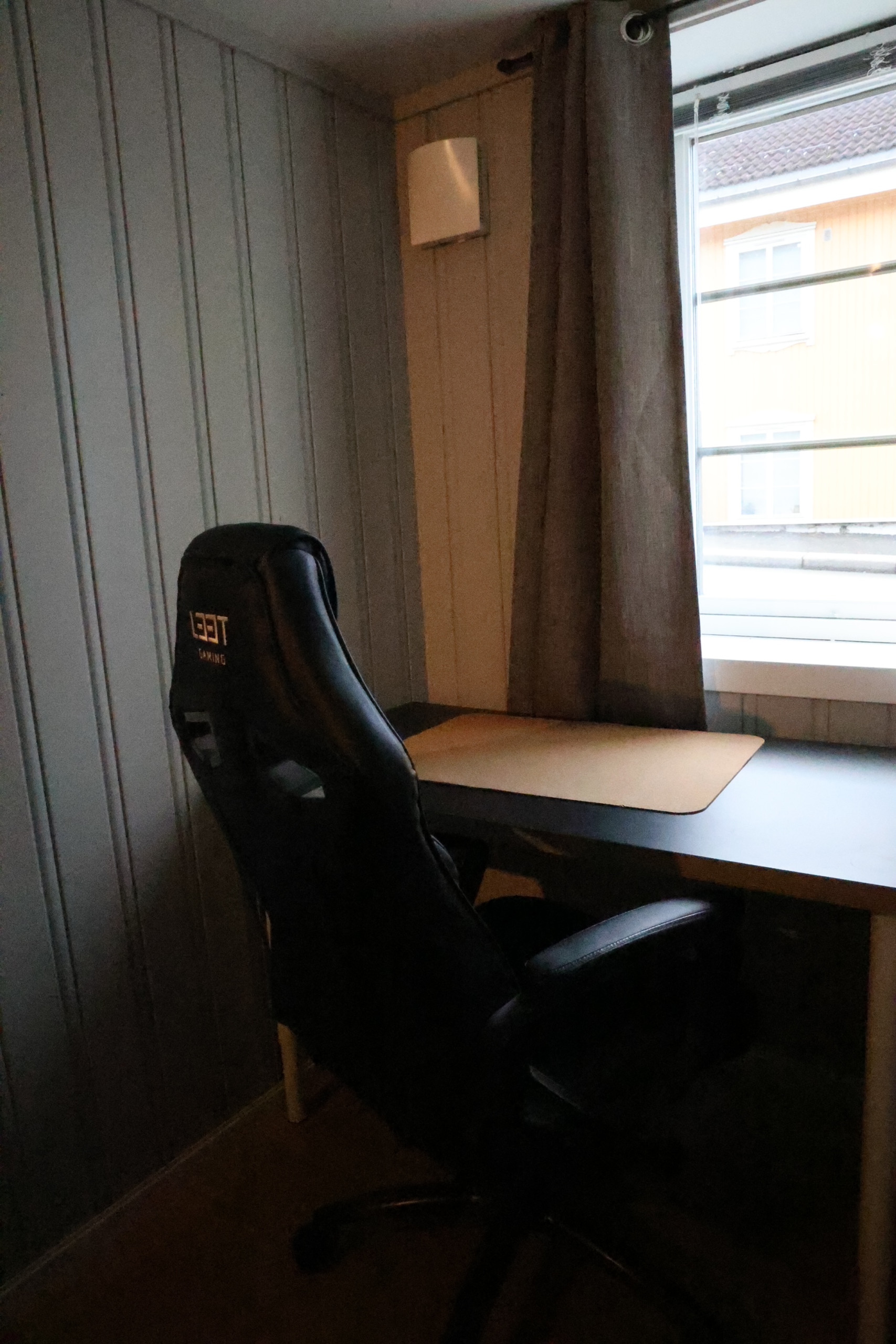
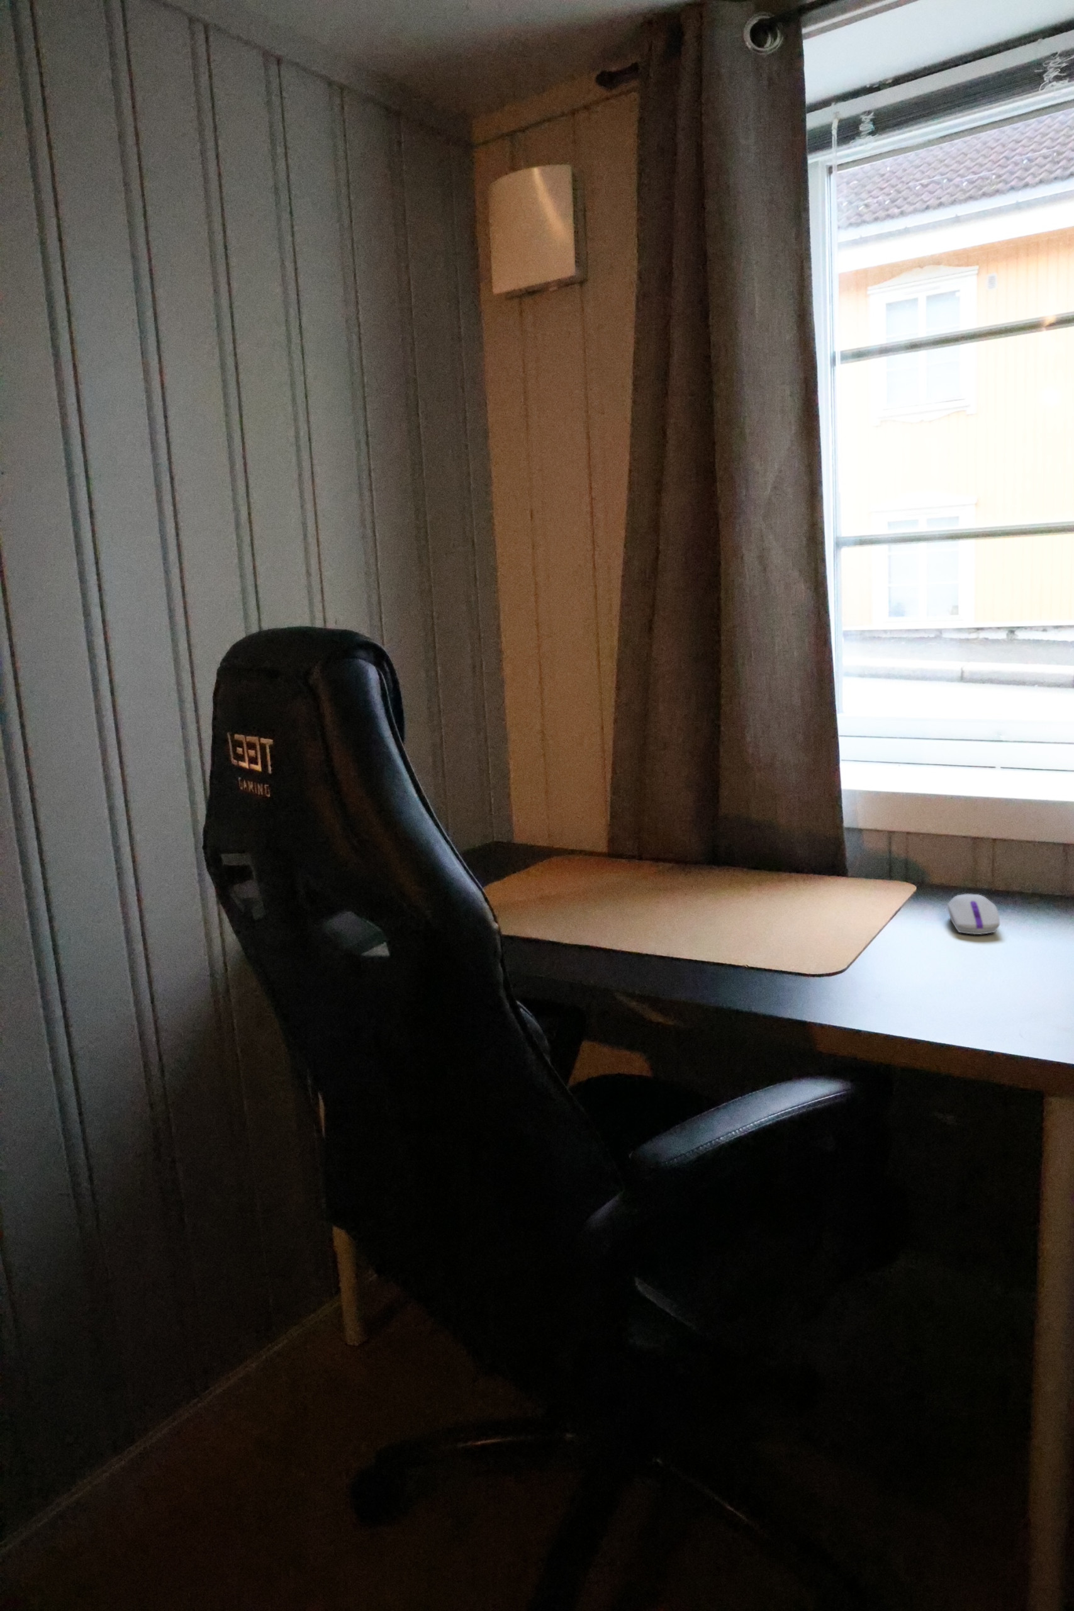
+ computer mouse [947,893,1001,935]
